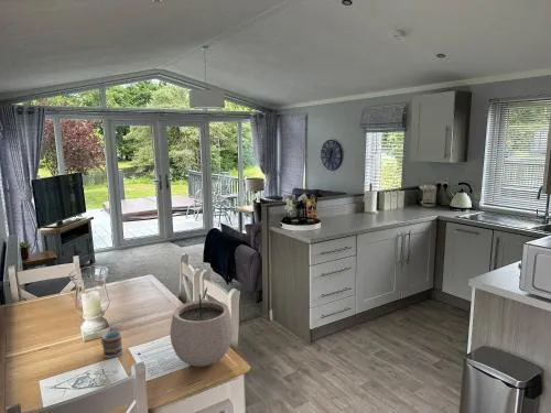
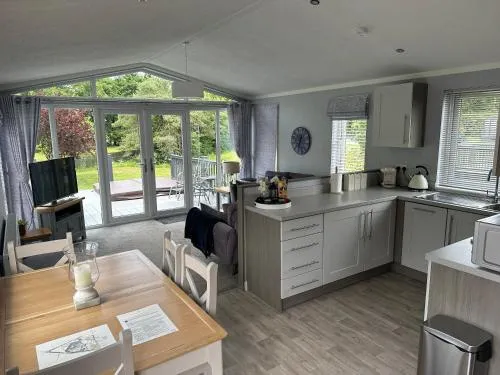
- cup [100,330,123,359]
- plant pot [170,286,235,368]
